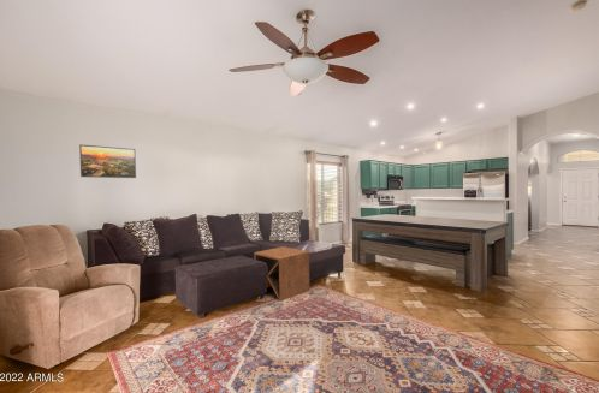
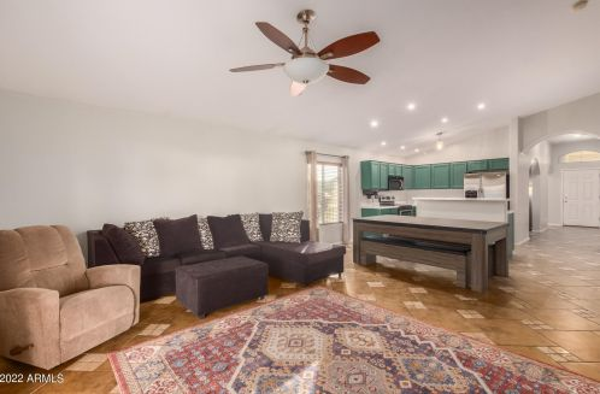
- side table [253,245,310,303]
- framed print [78,143,137,179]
